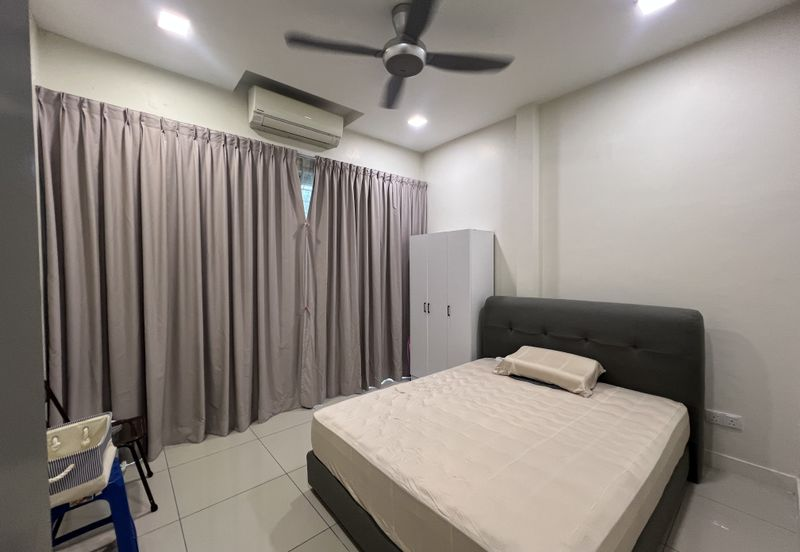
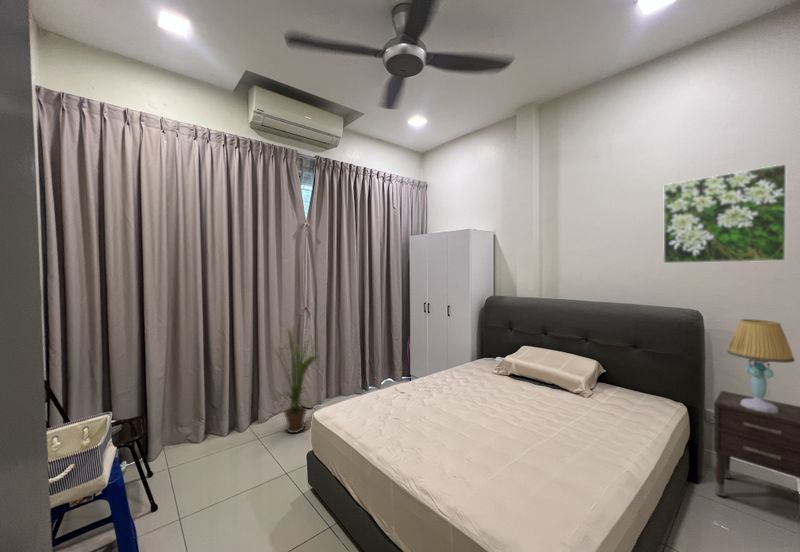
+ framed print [662,163,788,264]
+ nightstand [713,390,800,497]
+ house plant [262,324,323,434]
+ table lamp [726,318,795,413]
